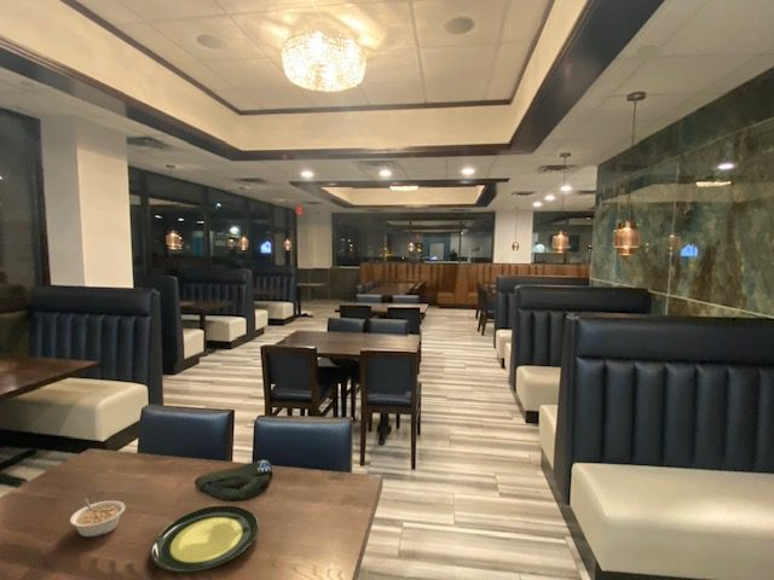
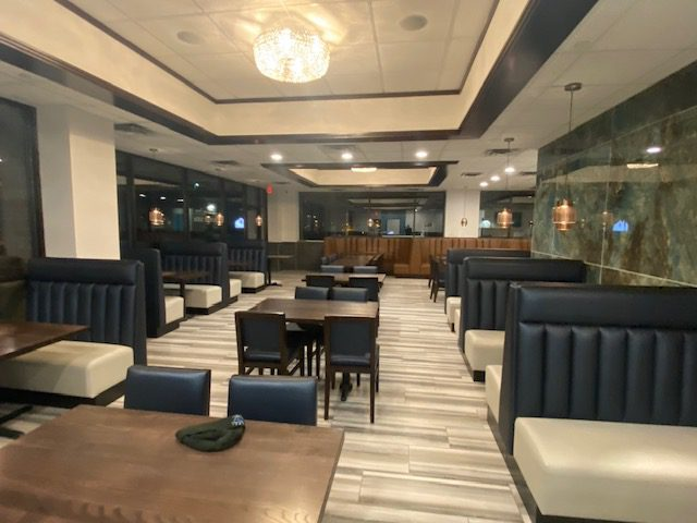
- plate [149,505,260,574]
- legume [69,498,127,539]
